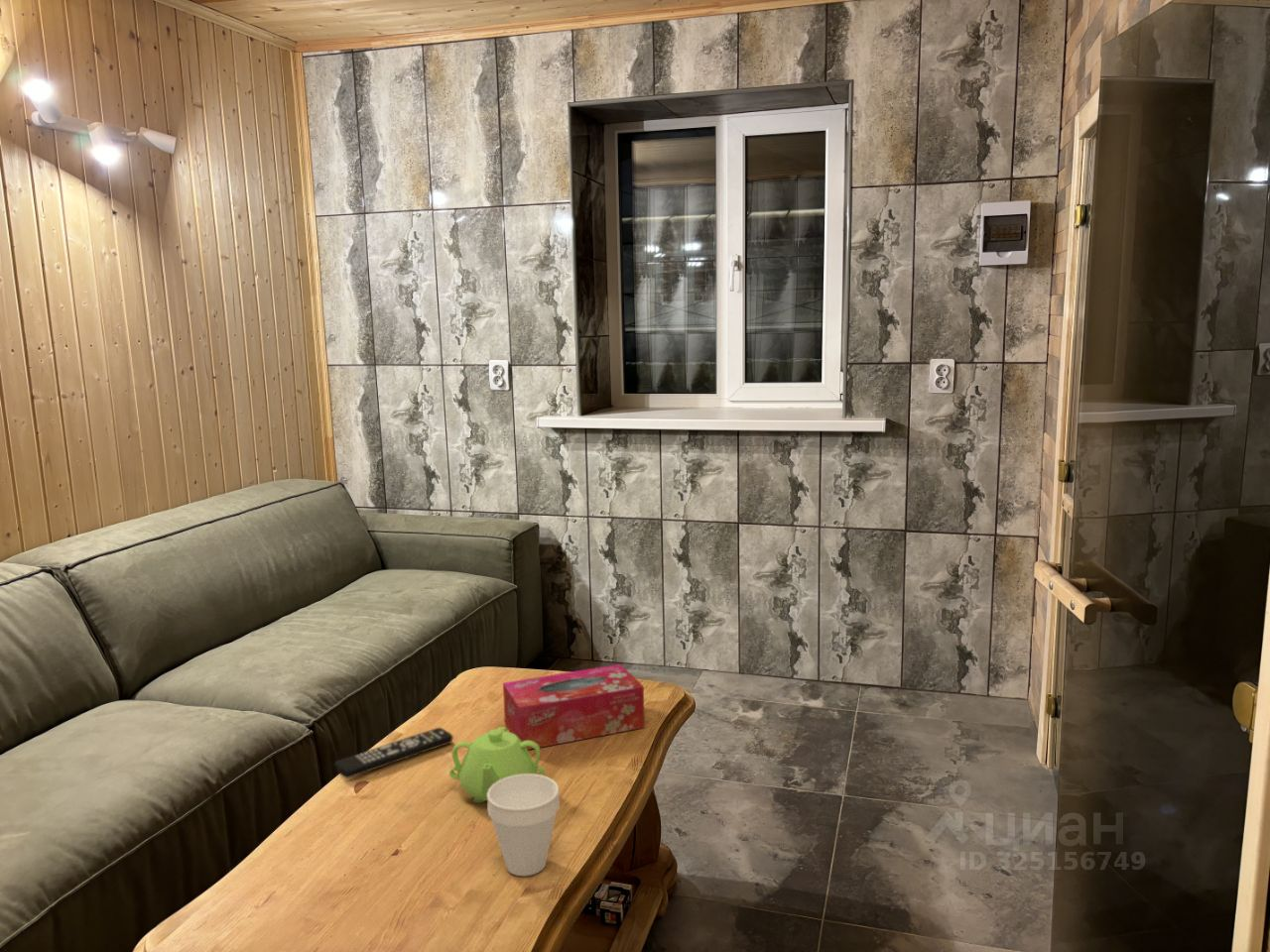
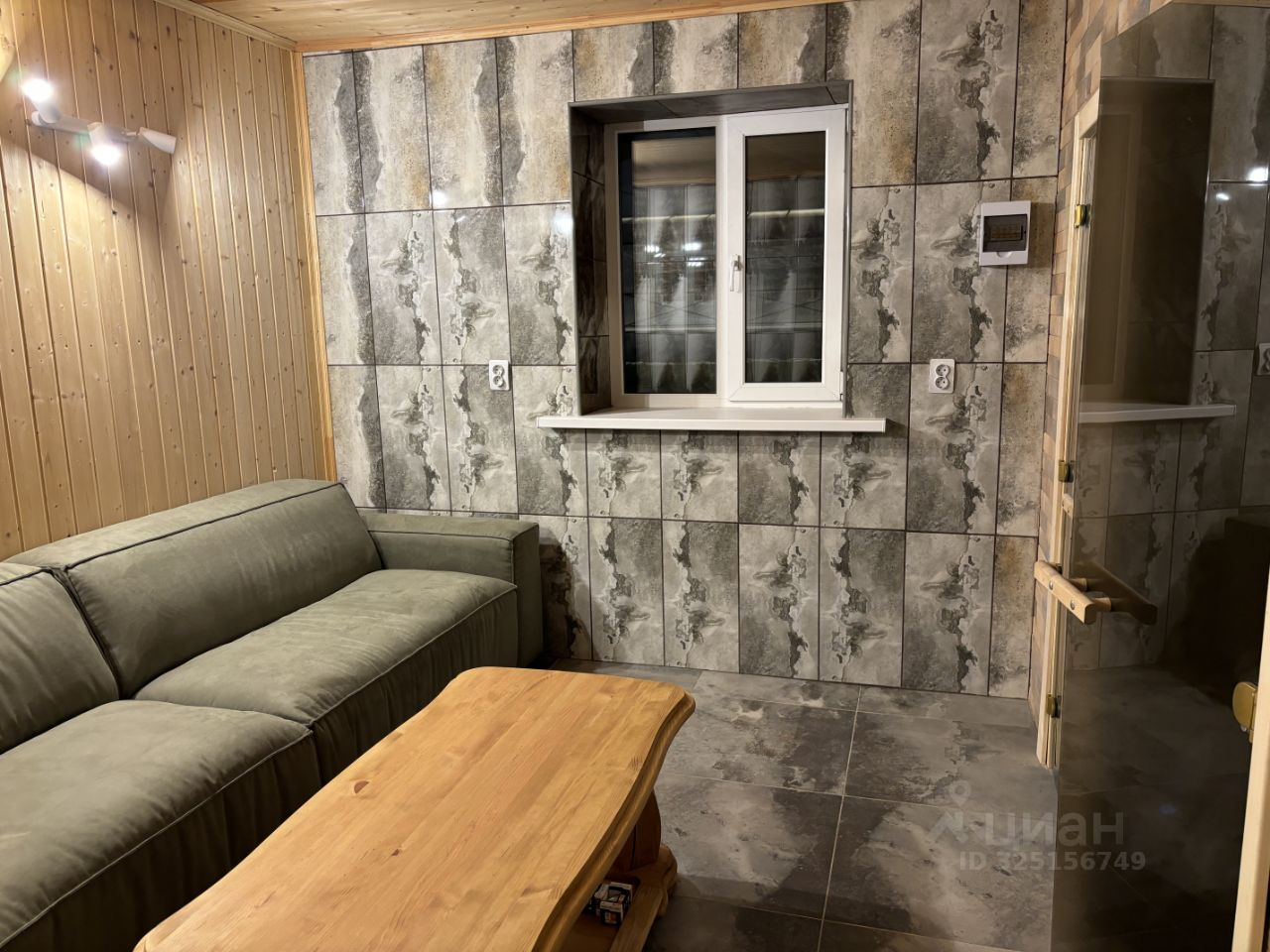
- remote control [334,727,454,779]
- cup [486,773,561,877]
- tissue box [502,663,645,751]
- teapot [448,726,546,804]
